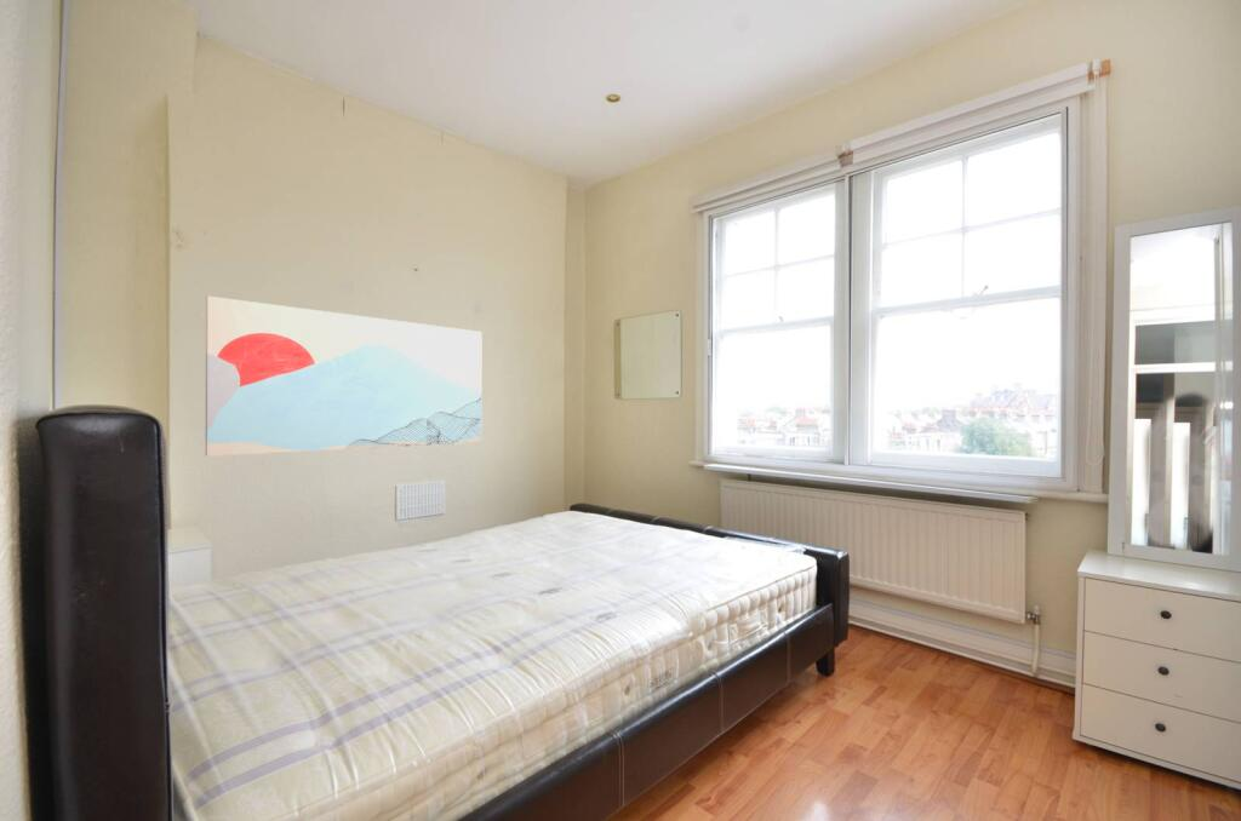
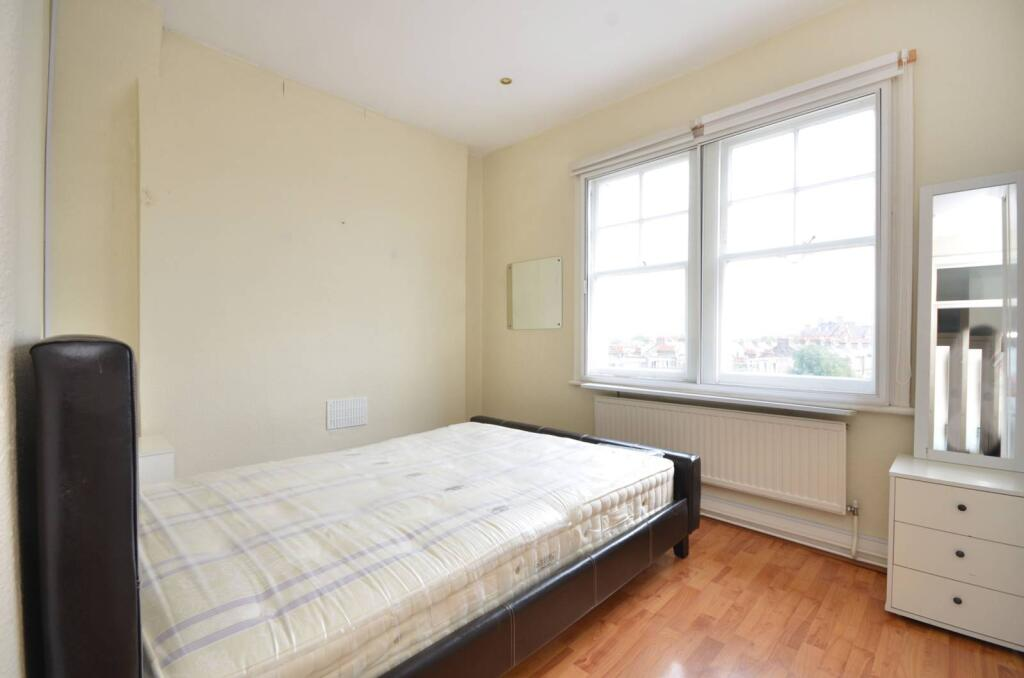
- wall art [204,295,484,458]
